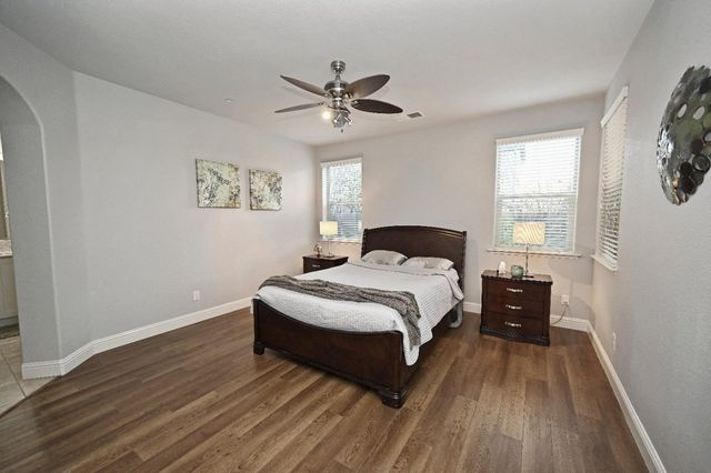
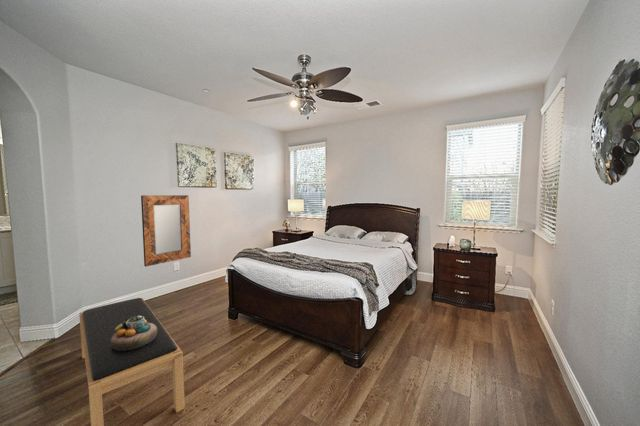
+ home mirror [140,194,192,268]
+ bench [78,297,186,426]
+ decorative bowl [111,316,157,351]
